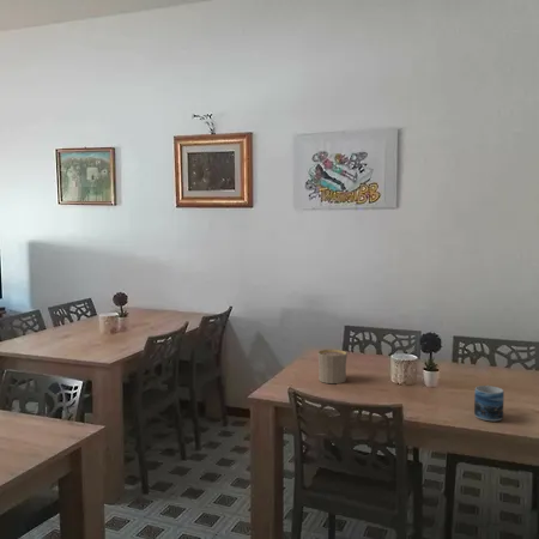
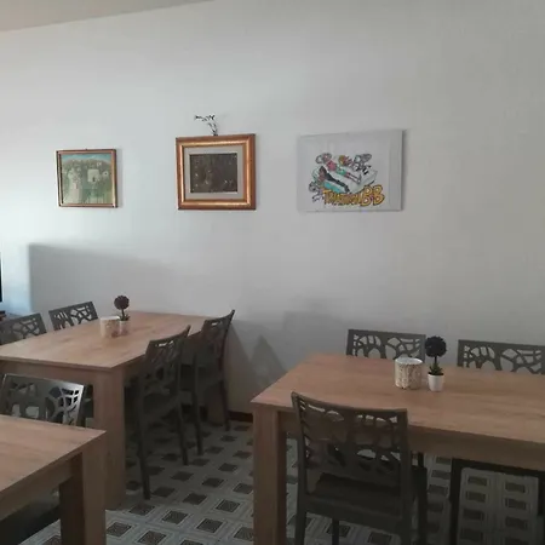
- mug [473,384,505,422]
- cup [317,349,349,384]
